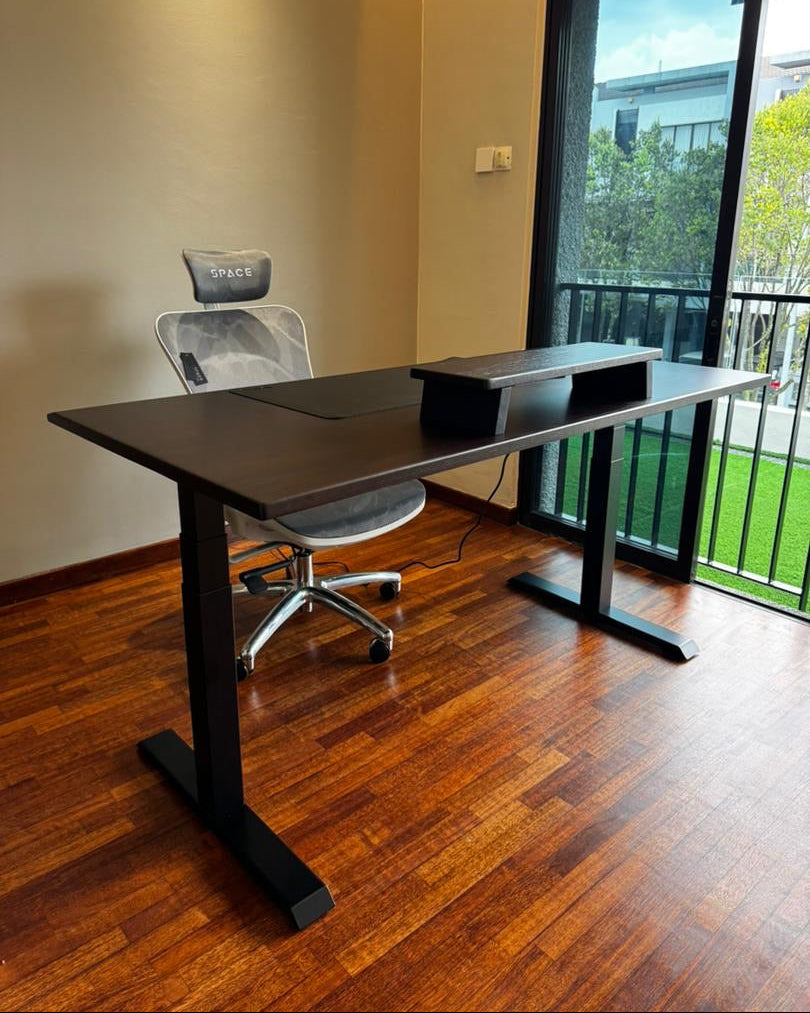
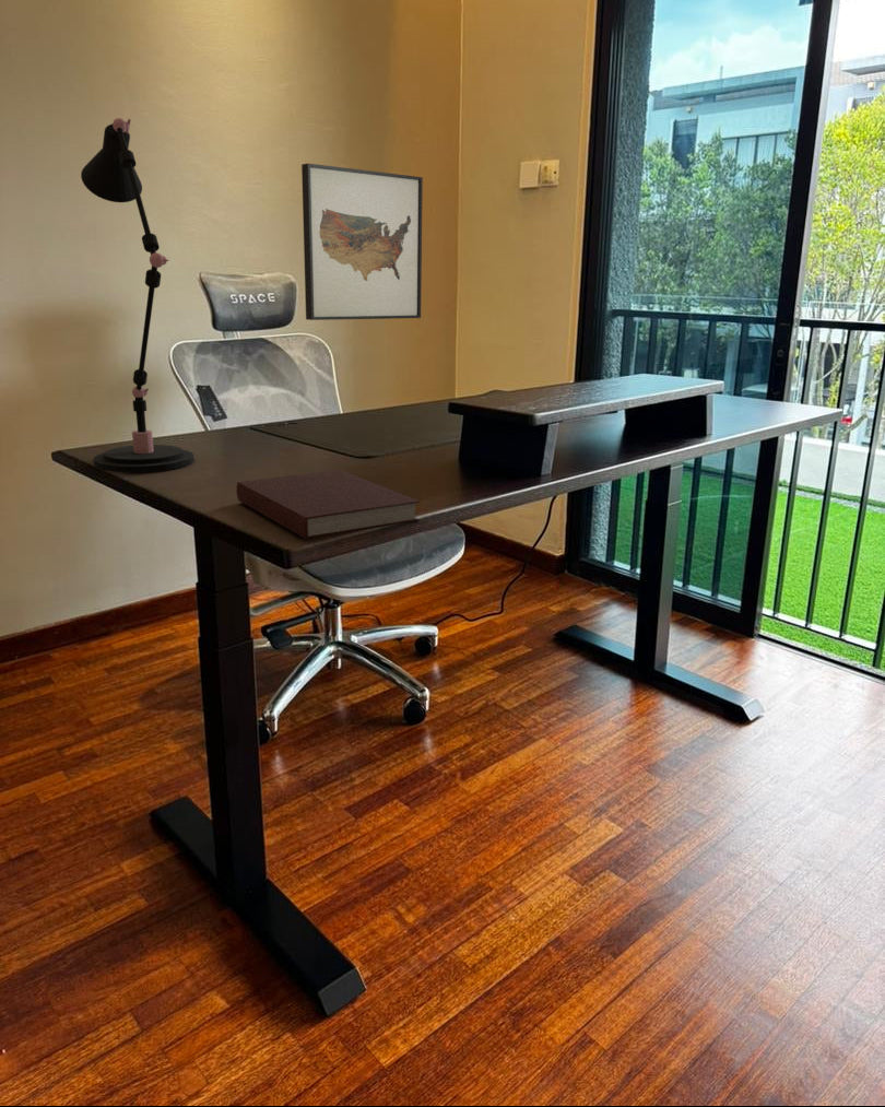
+ desk lamp [80,117,194,473]
+ notebook [236,469,421,540]
+ wall art [300,163,424,321]
